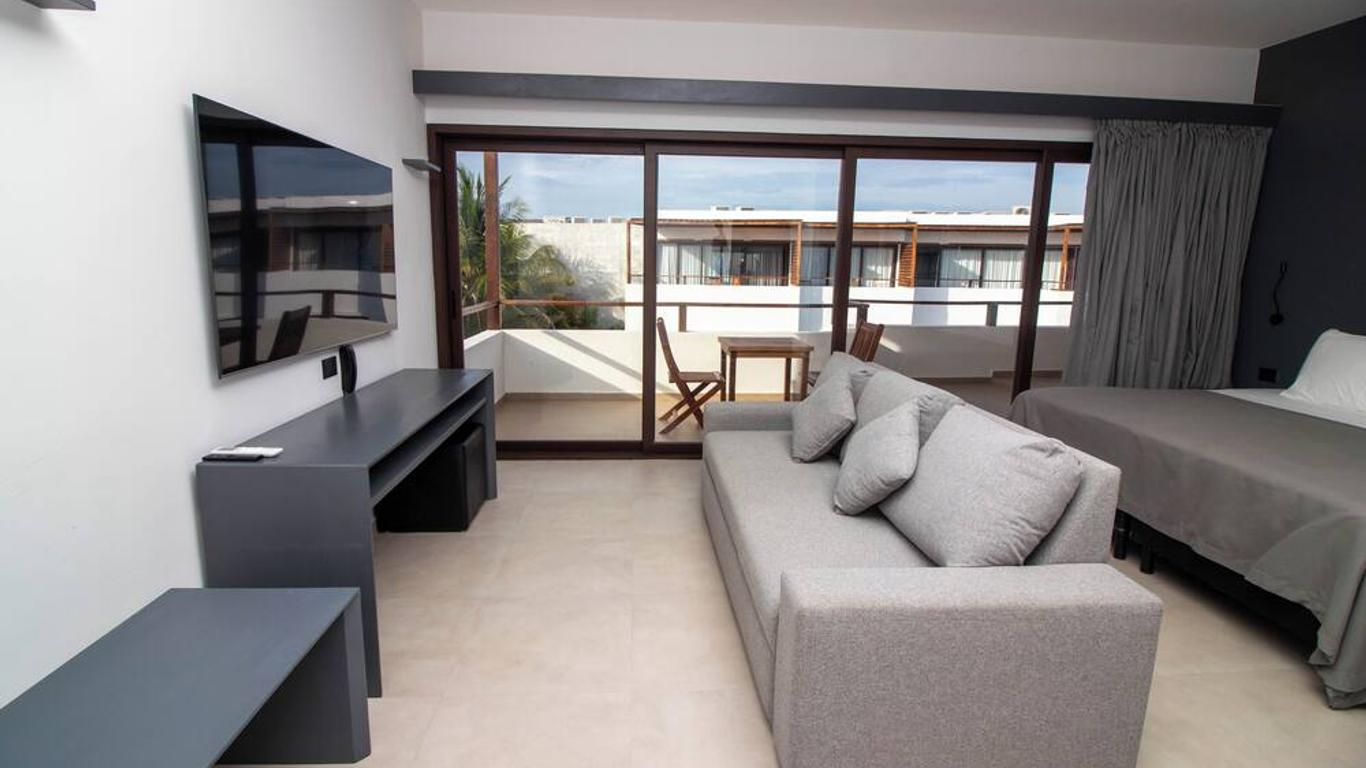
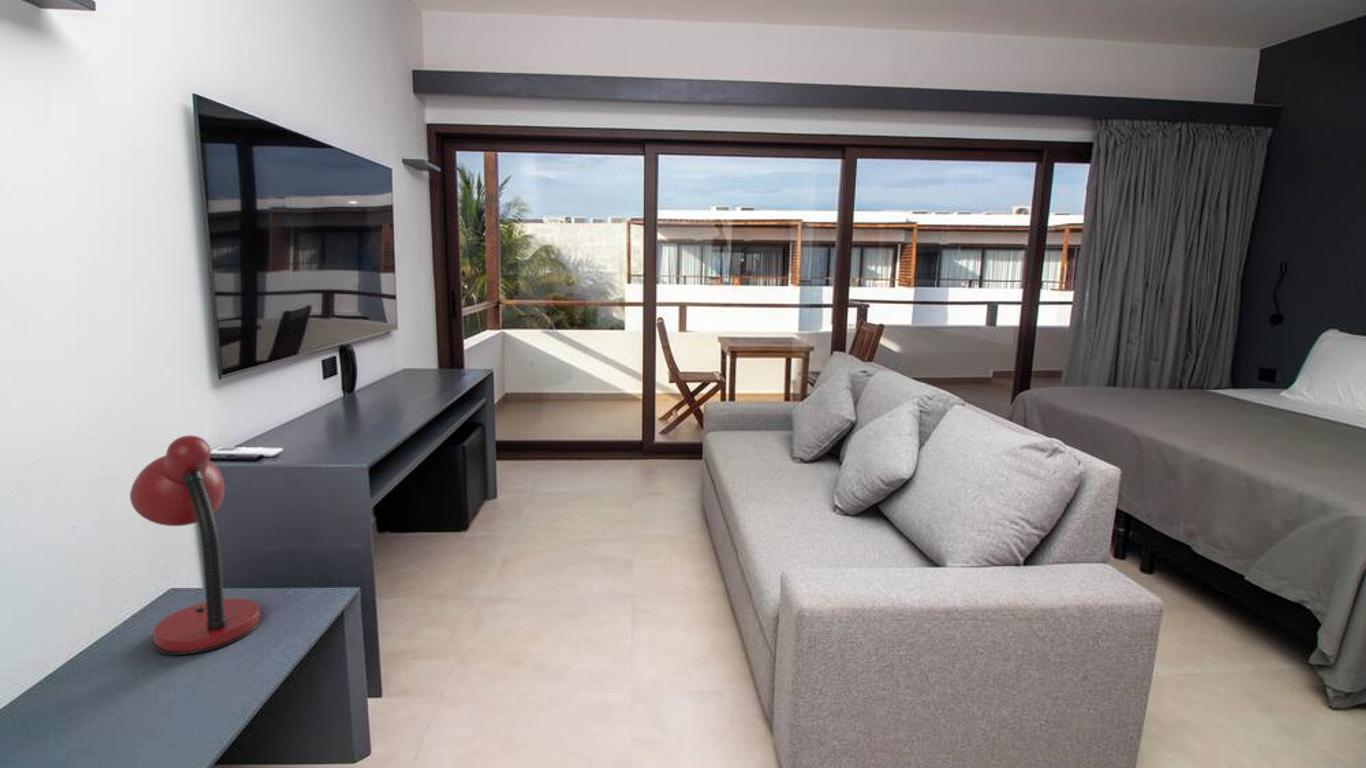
+ desk lamp [129,434,263,656]
